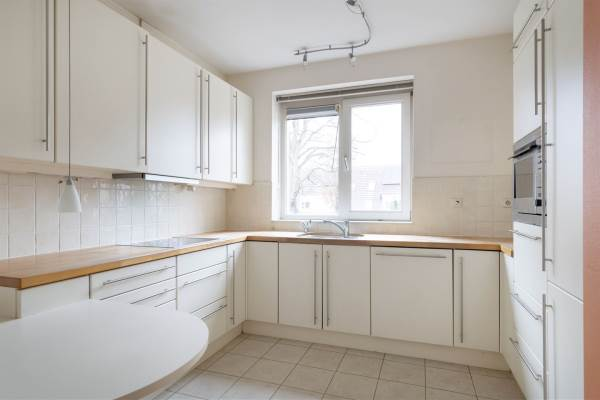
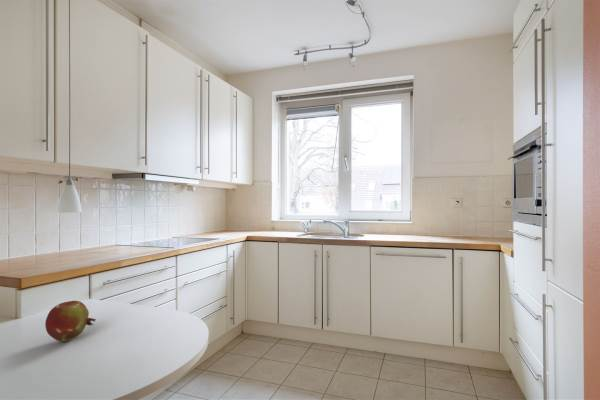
+ fruit [44,300,97,342]
